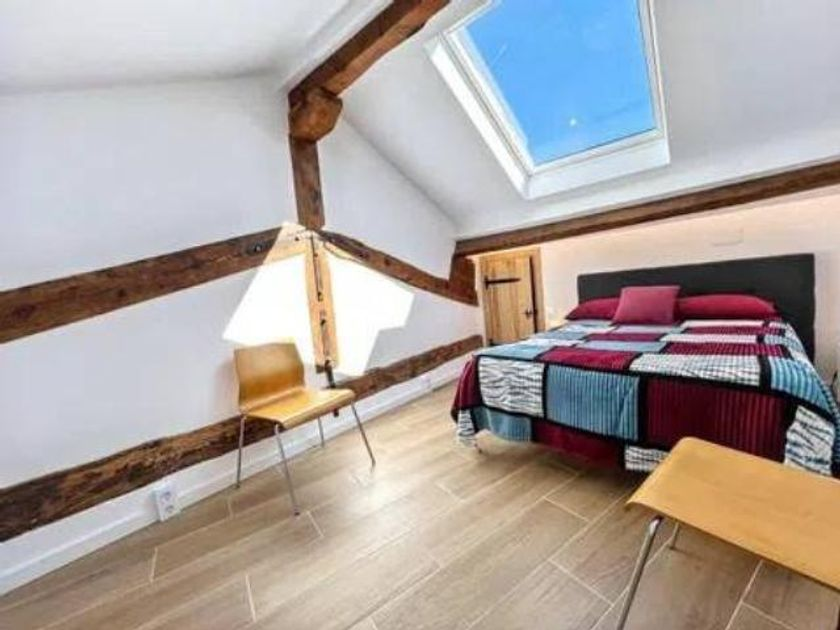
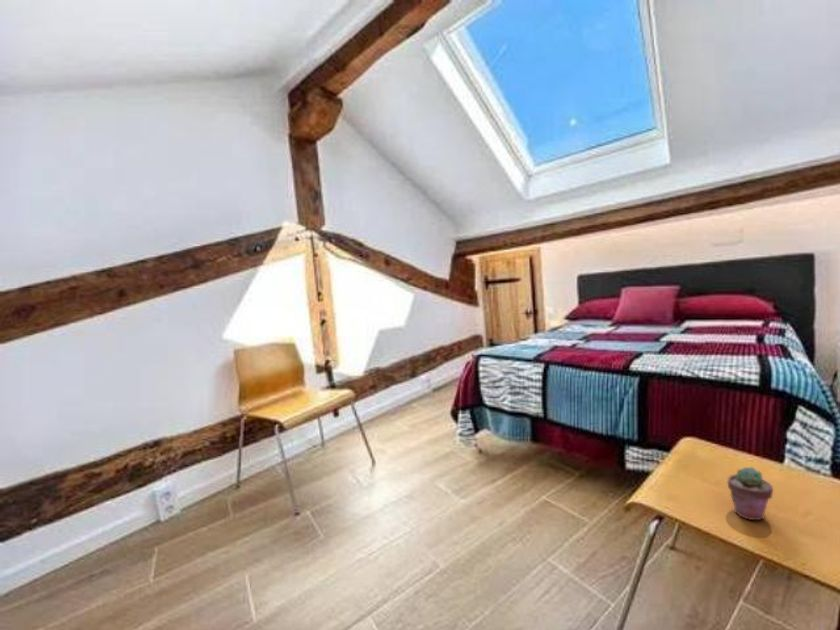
+ potted succulent [726,466,774,521]
